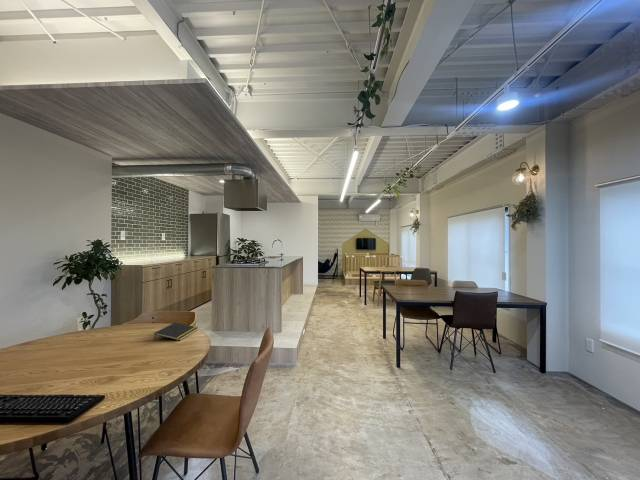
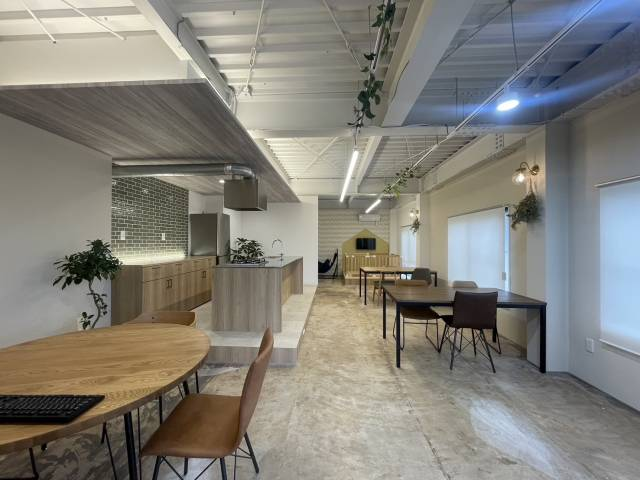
- notepad [153,321,199,341]
